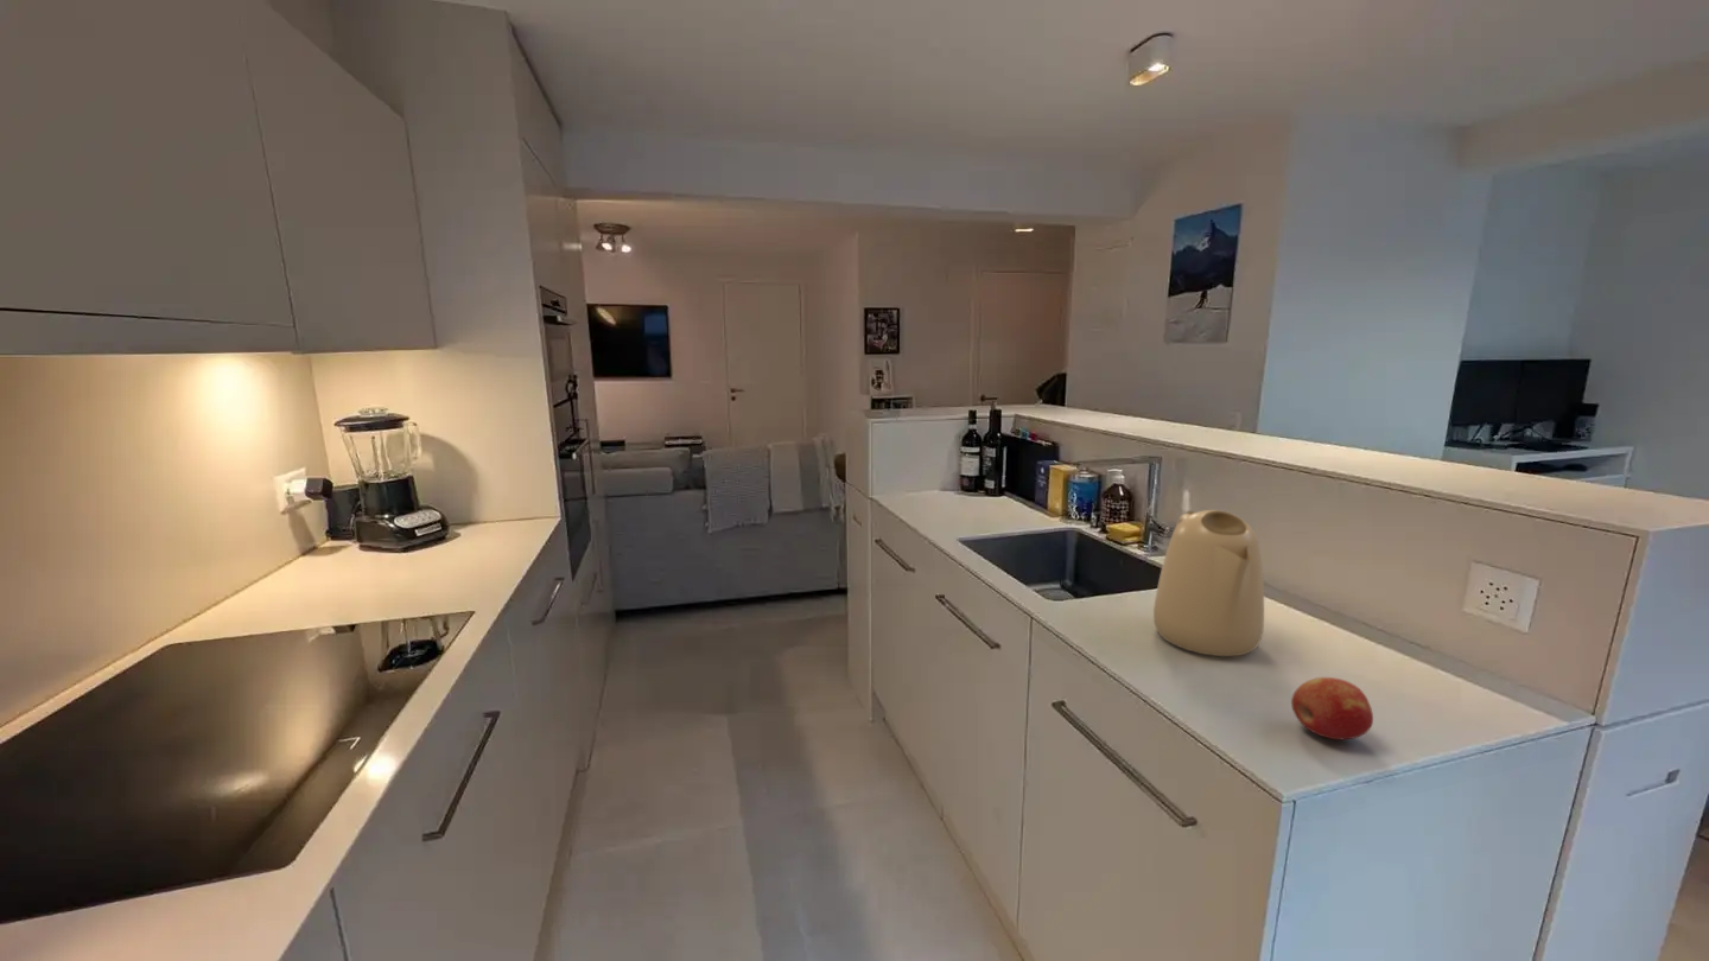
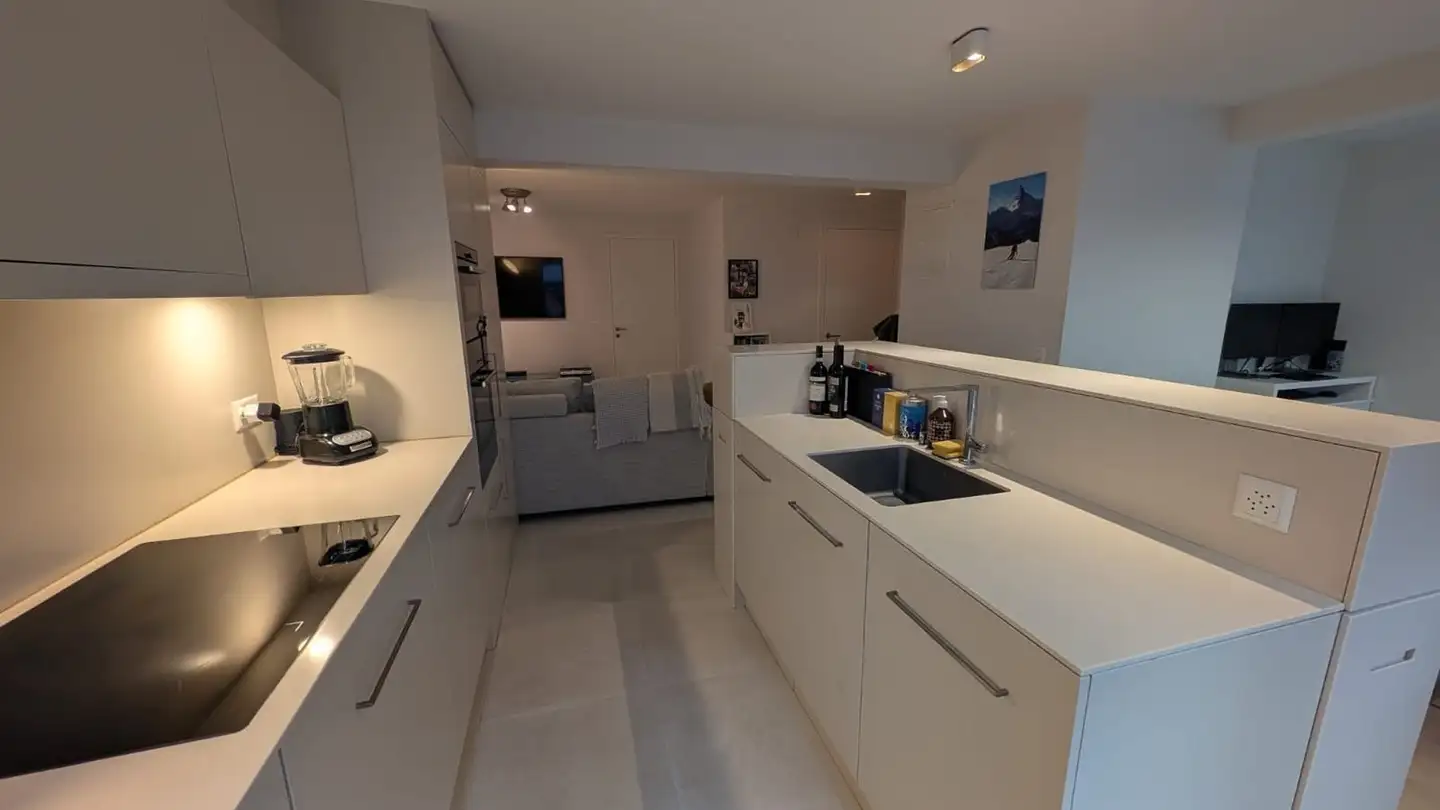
- apple [1290,676,1374,740]
- kettle [1152,509,1265,657]
